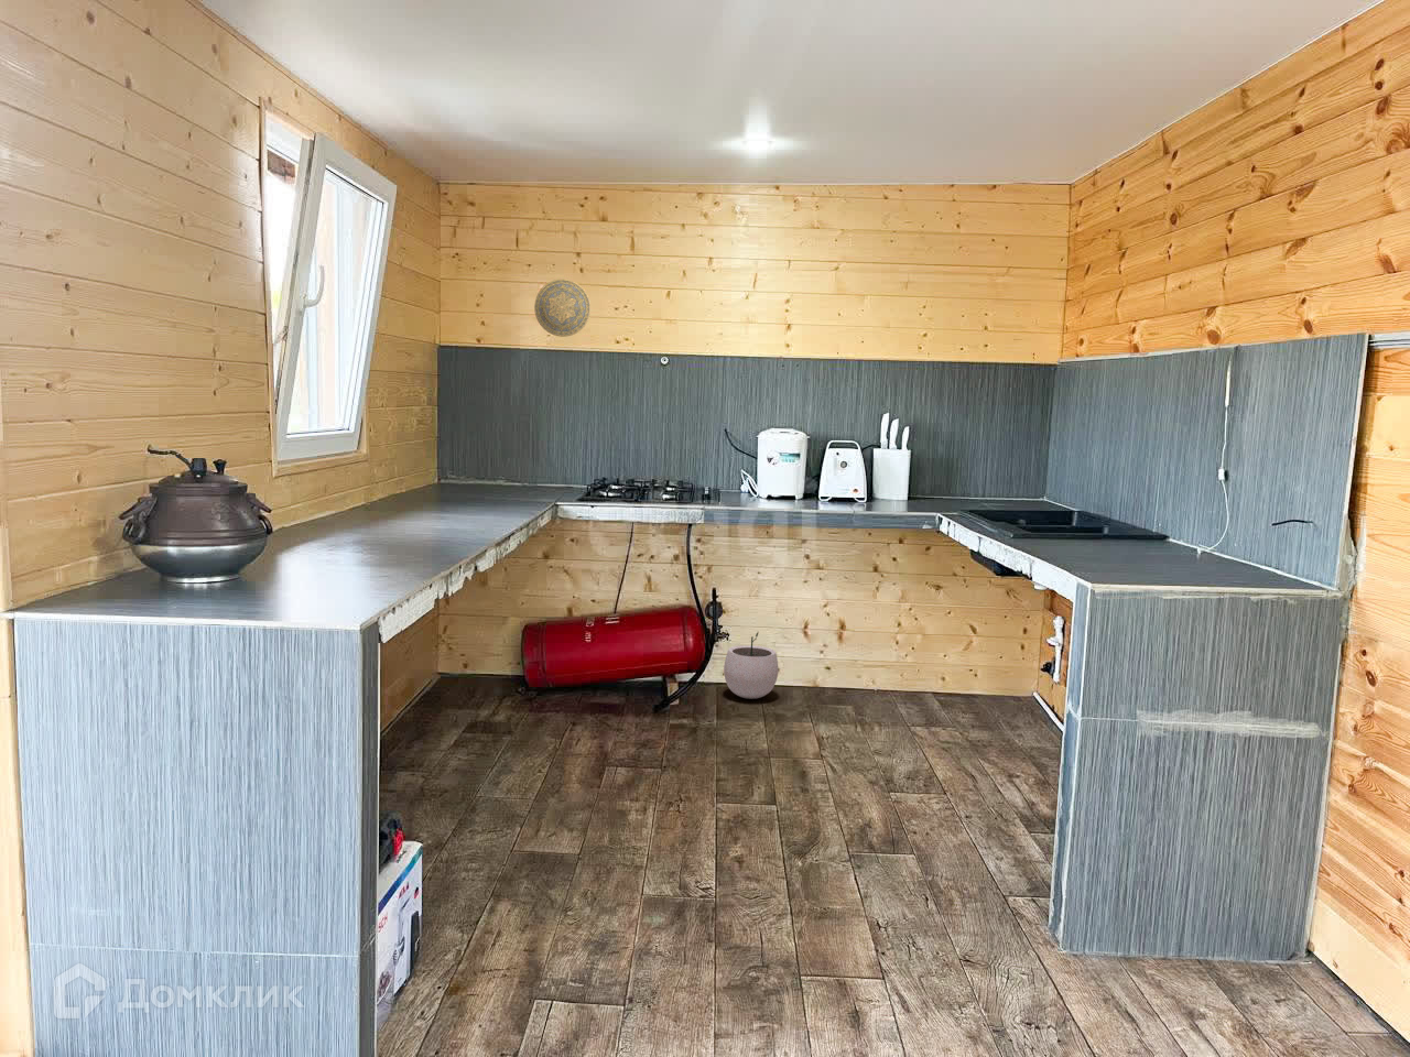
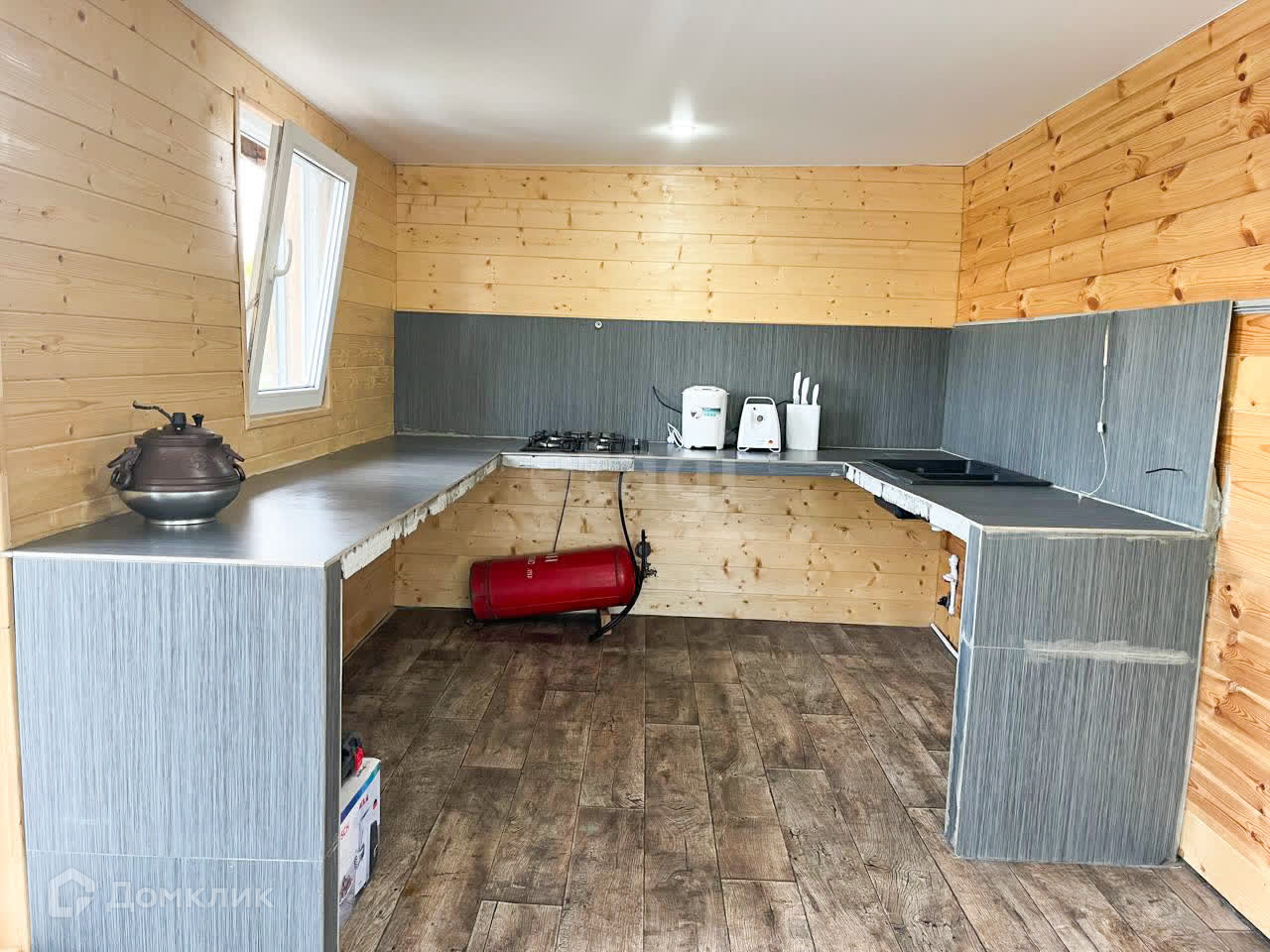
- plant pot [723,630,779,701]
- decorative plate [533,279,592,338]
